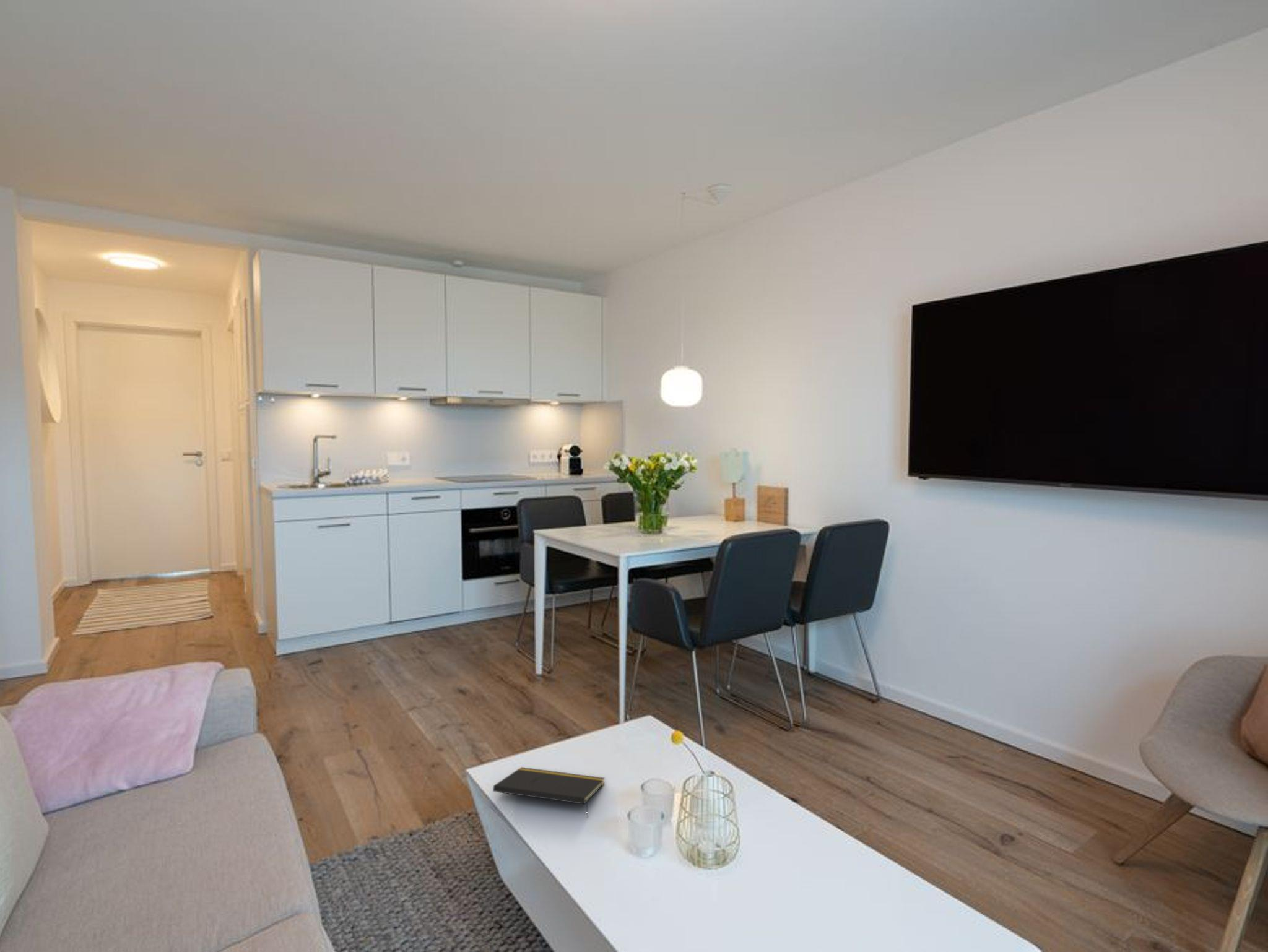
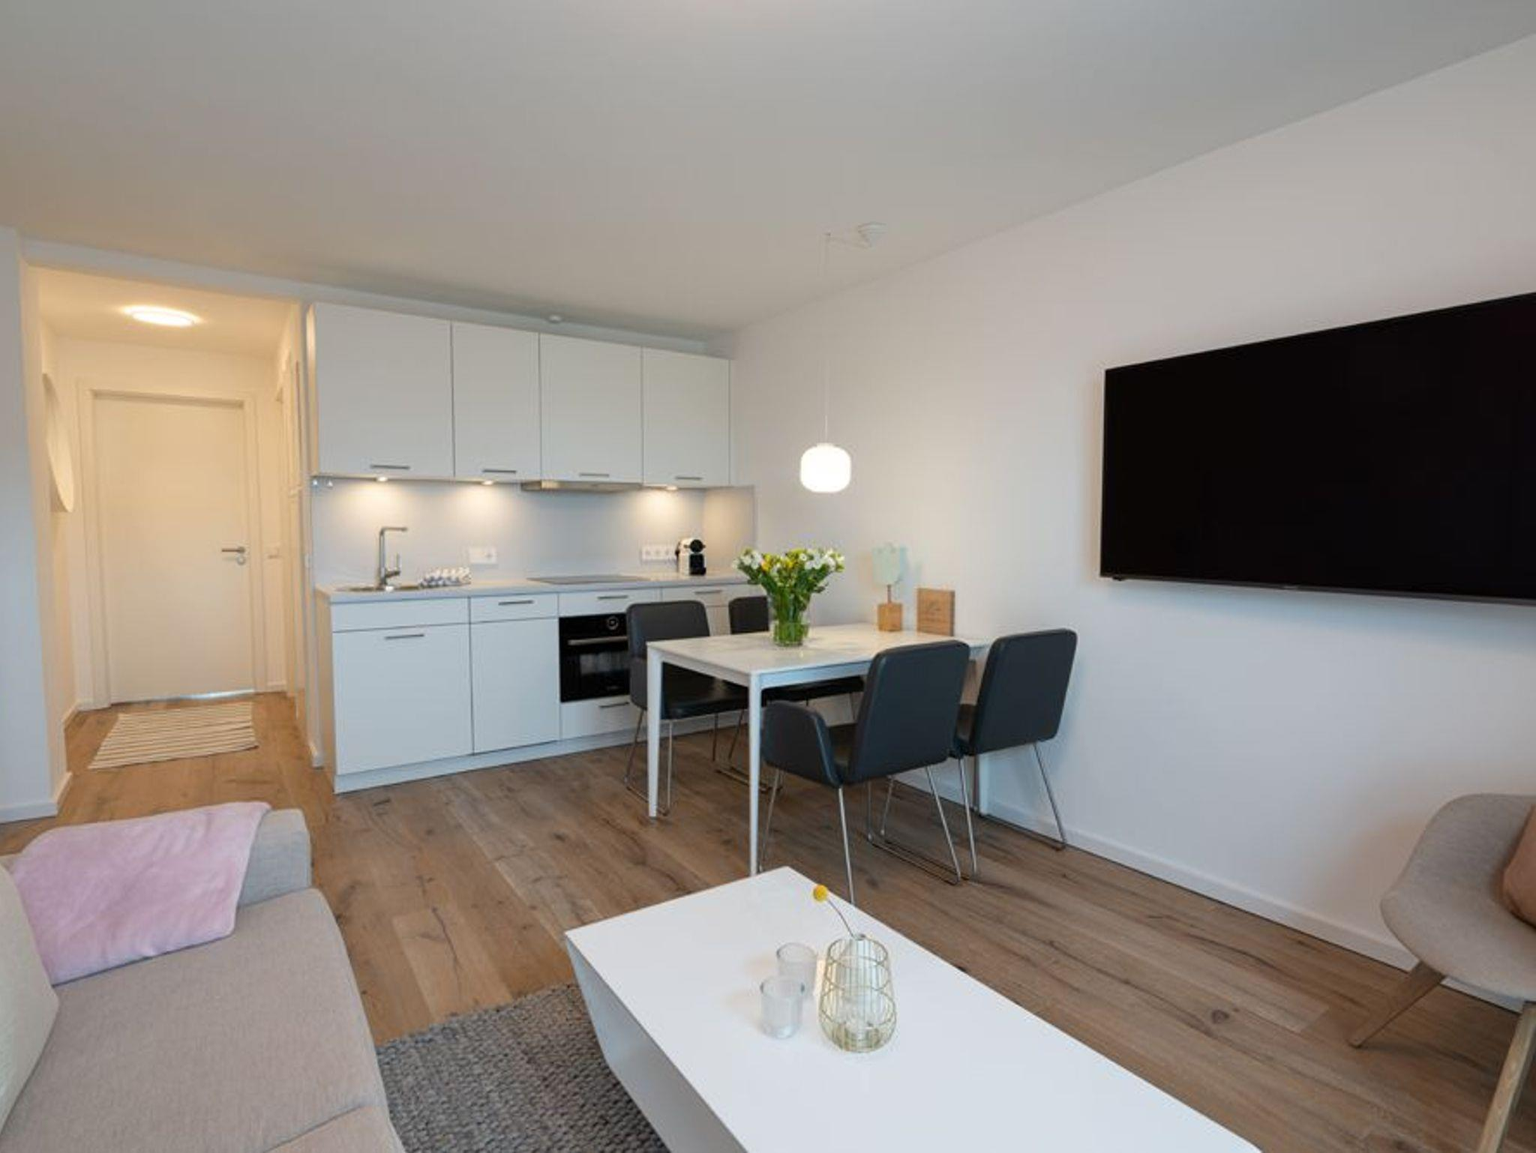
- notepad [492,766,606,818]
